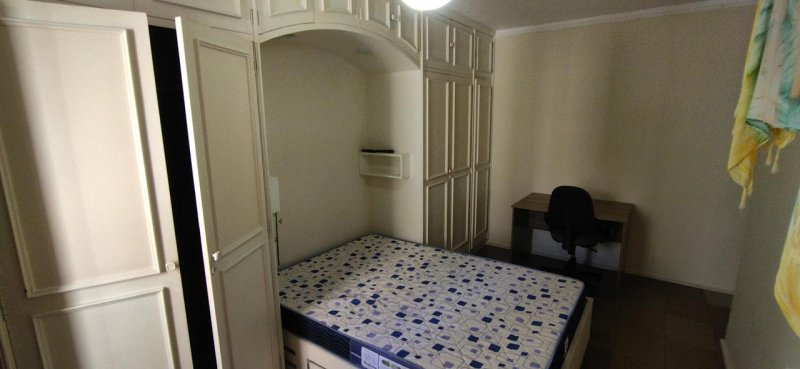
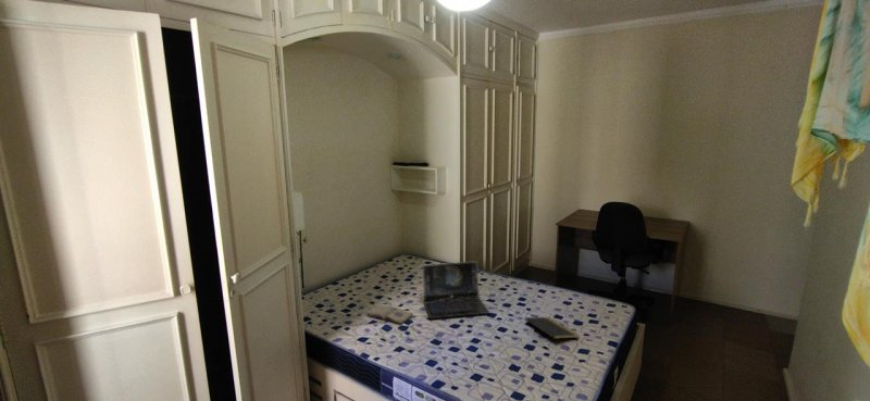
+ diary [366,303,414,325]
+ notepad [524,316,580,347]
+ laptop [422,260,490,319]
